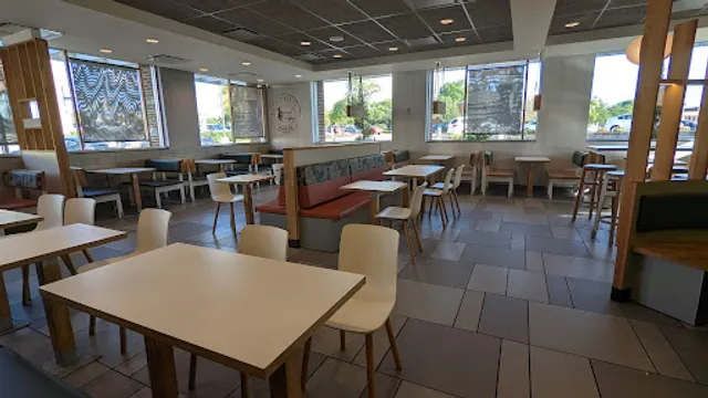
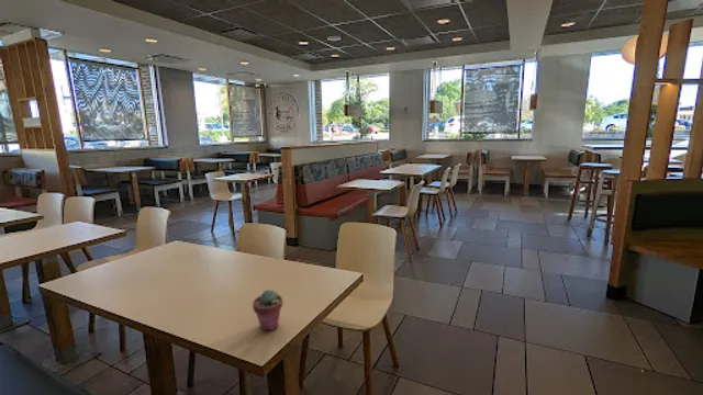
+ potted succulent [252,289,284,331]
